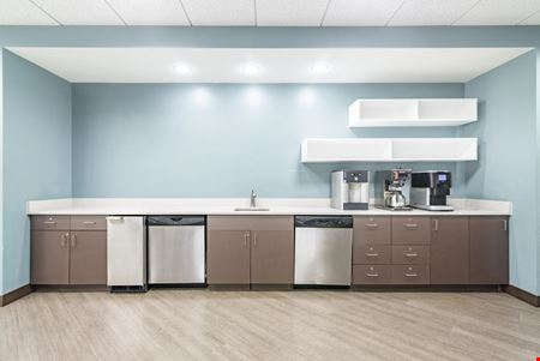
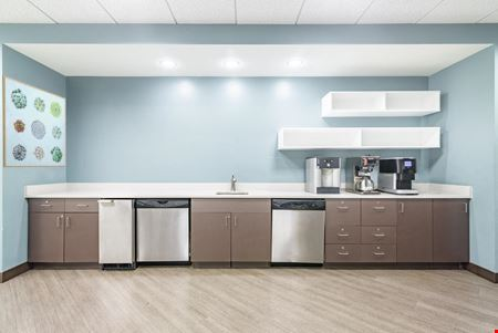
+ wall art [1,75,68,168]
